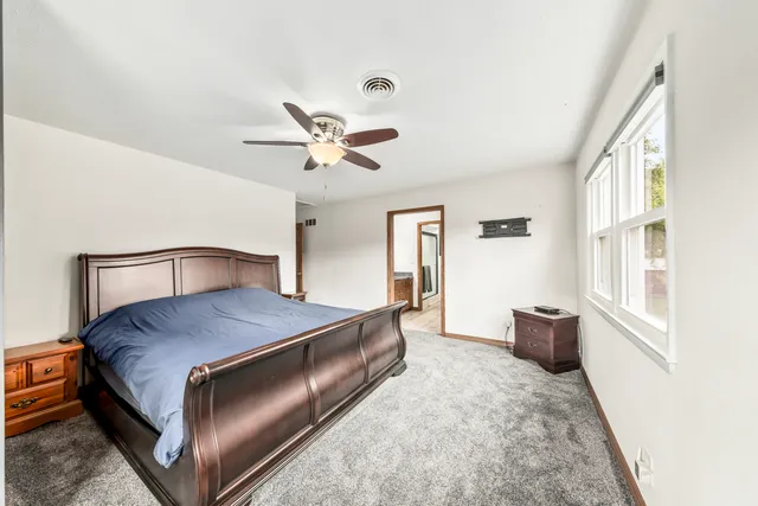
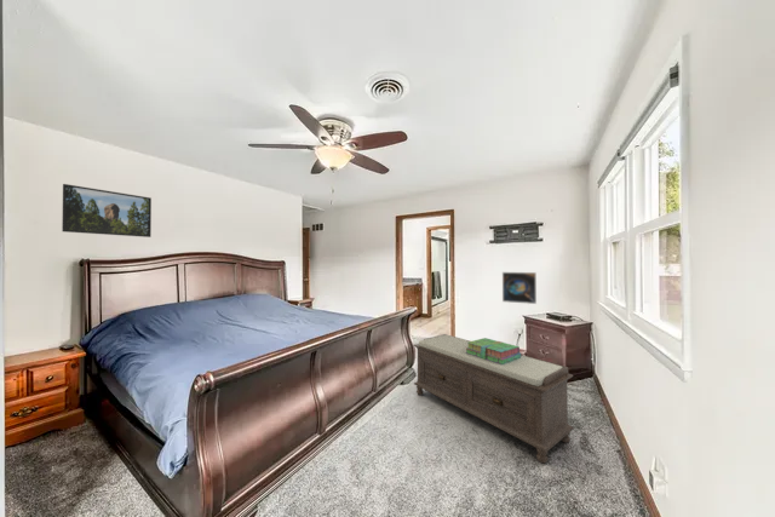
+ stack of books [465,337,522,364]
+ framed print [61,183,153,239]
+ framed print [501,271,538,305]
+ bench [413,333,575,465]
